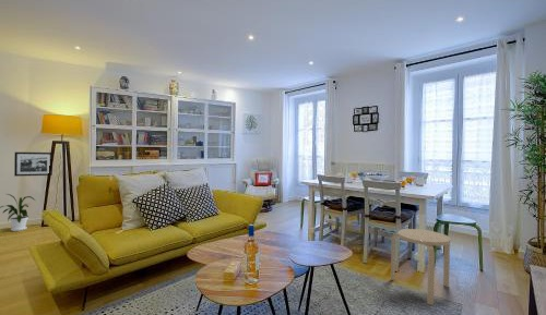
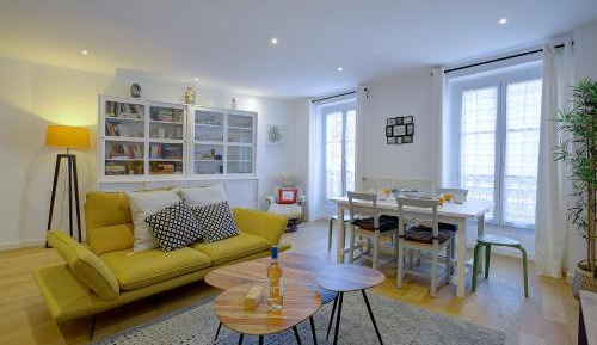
- stool [390,228,452,306]
- picture frame [13,152,54,178]
- house plant [0,193,36,232]
